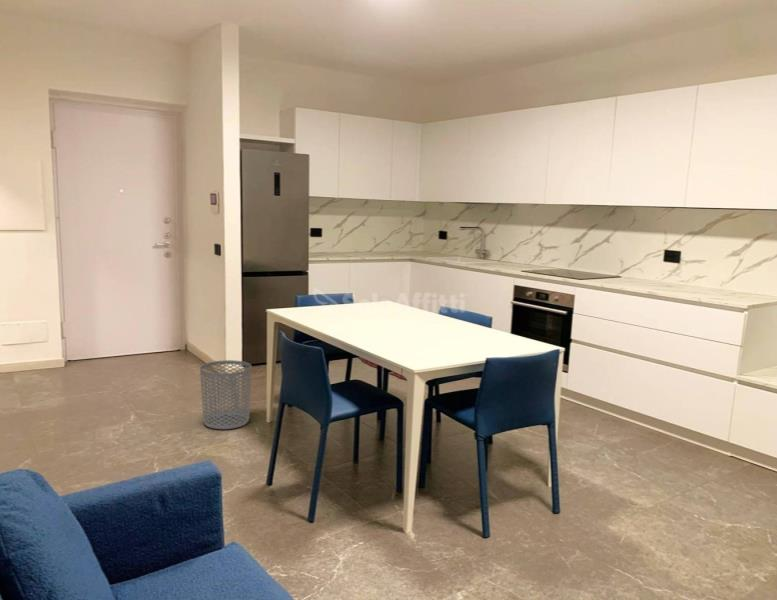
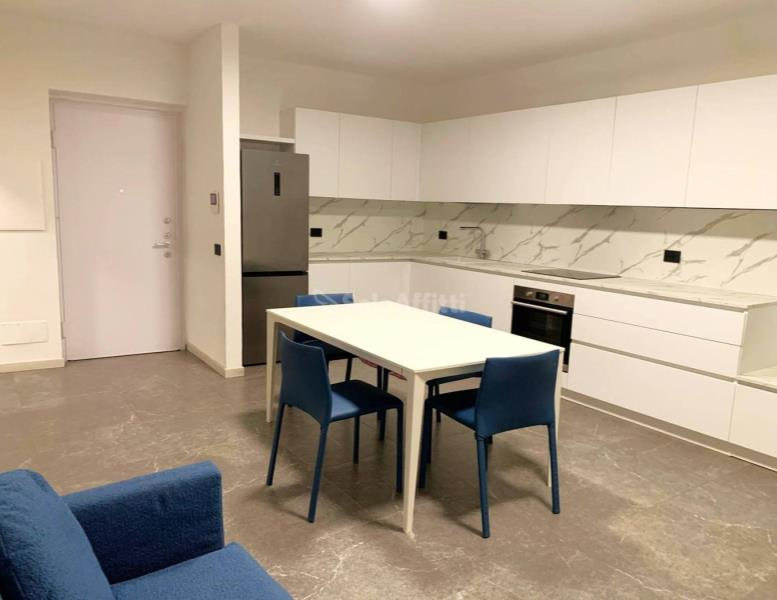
- waste bin [199,359,253,430]
